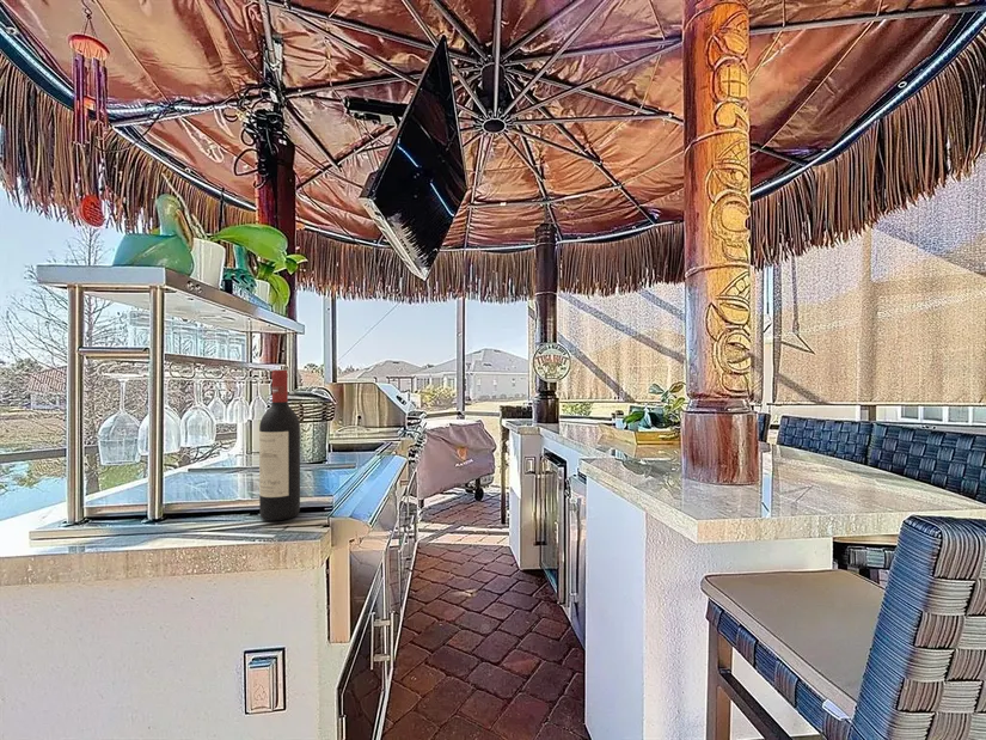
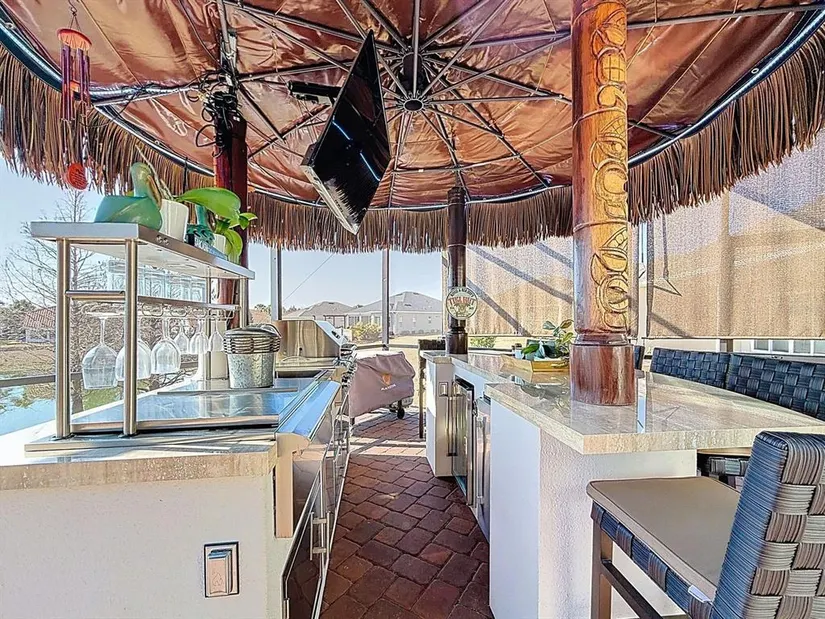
- wine bottle [258,369,301,521]
